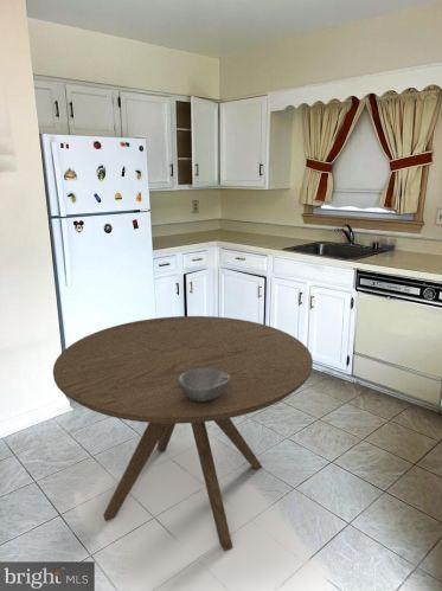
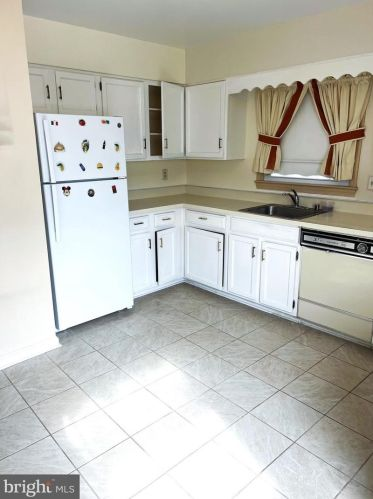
- bowl [178,368,230,402]
- dining table [52,315,314,552]
